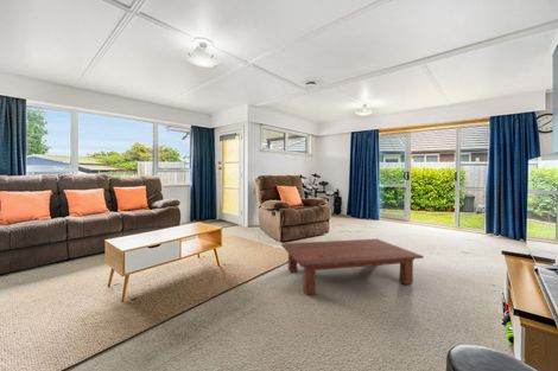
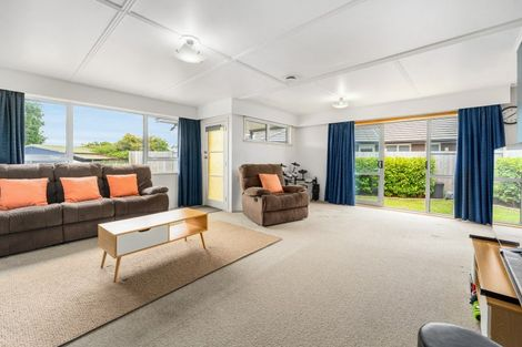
- coffee table [280,237,424,295]
